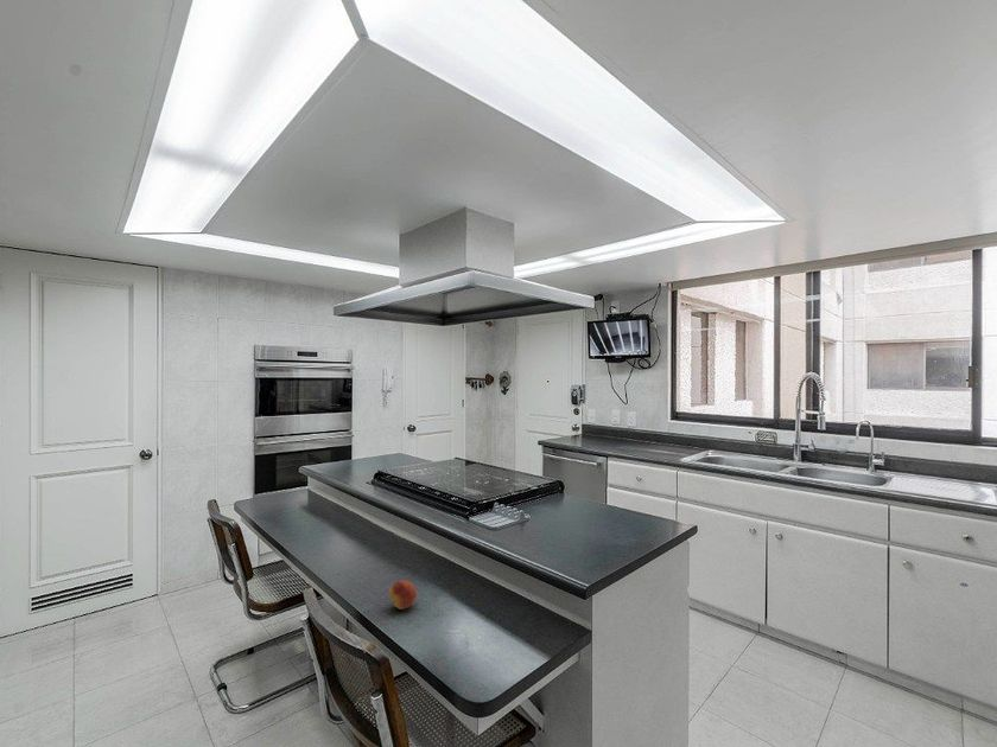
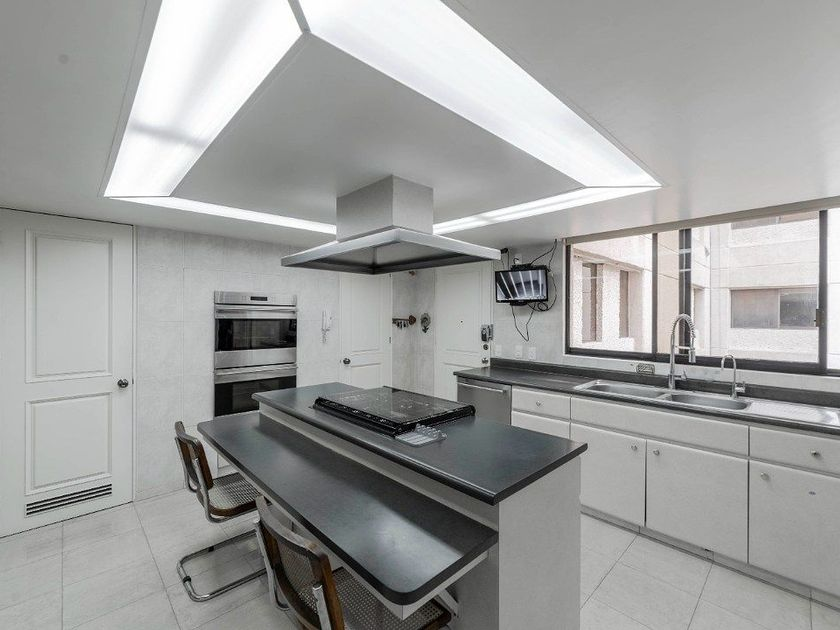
- fruit [388,580,418,611]
